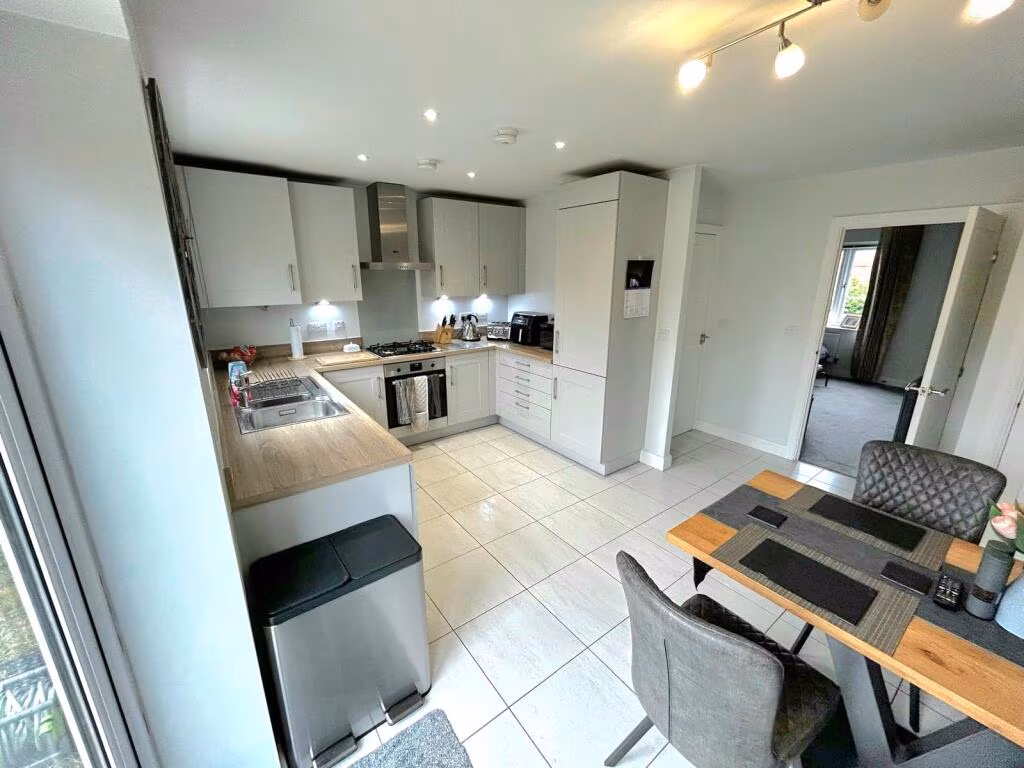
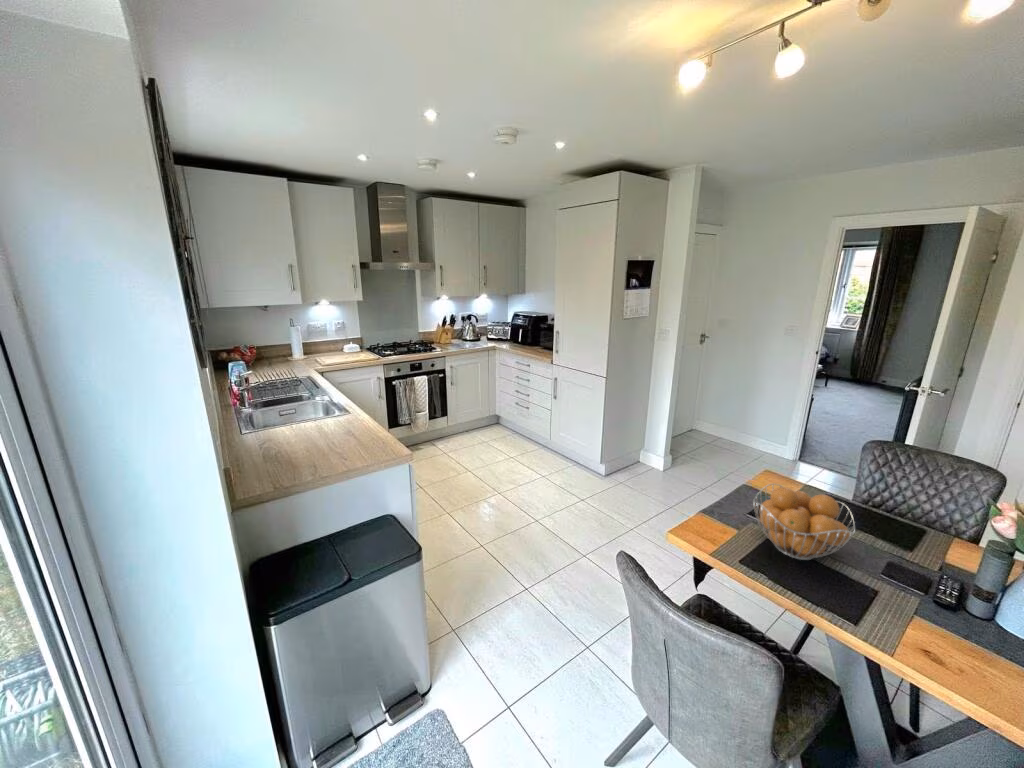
+ fruit basket [752,483,856,561]
